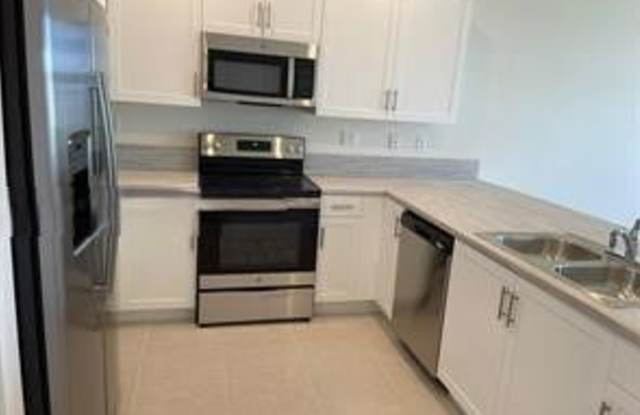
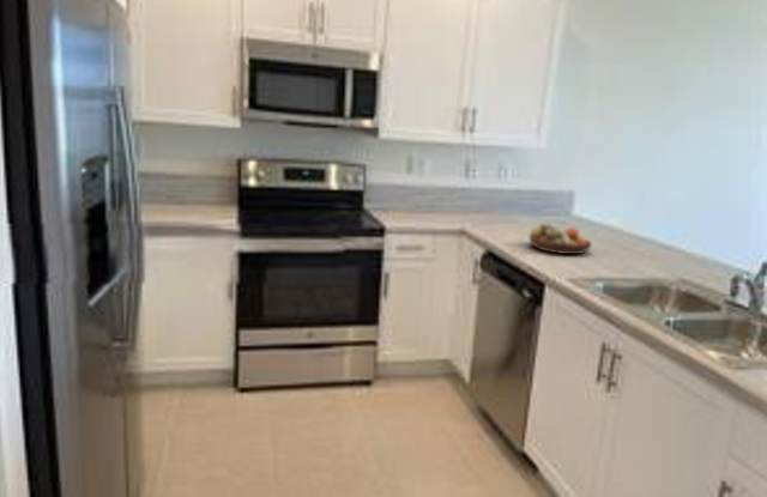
+ fruit bowl [529,222,593,255]
